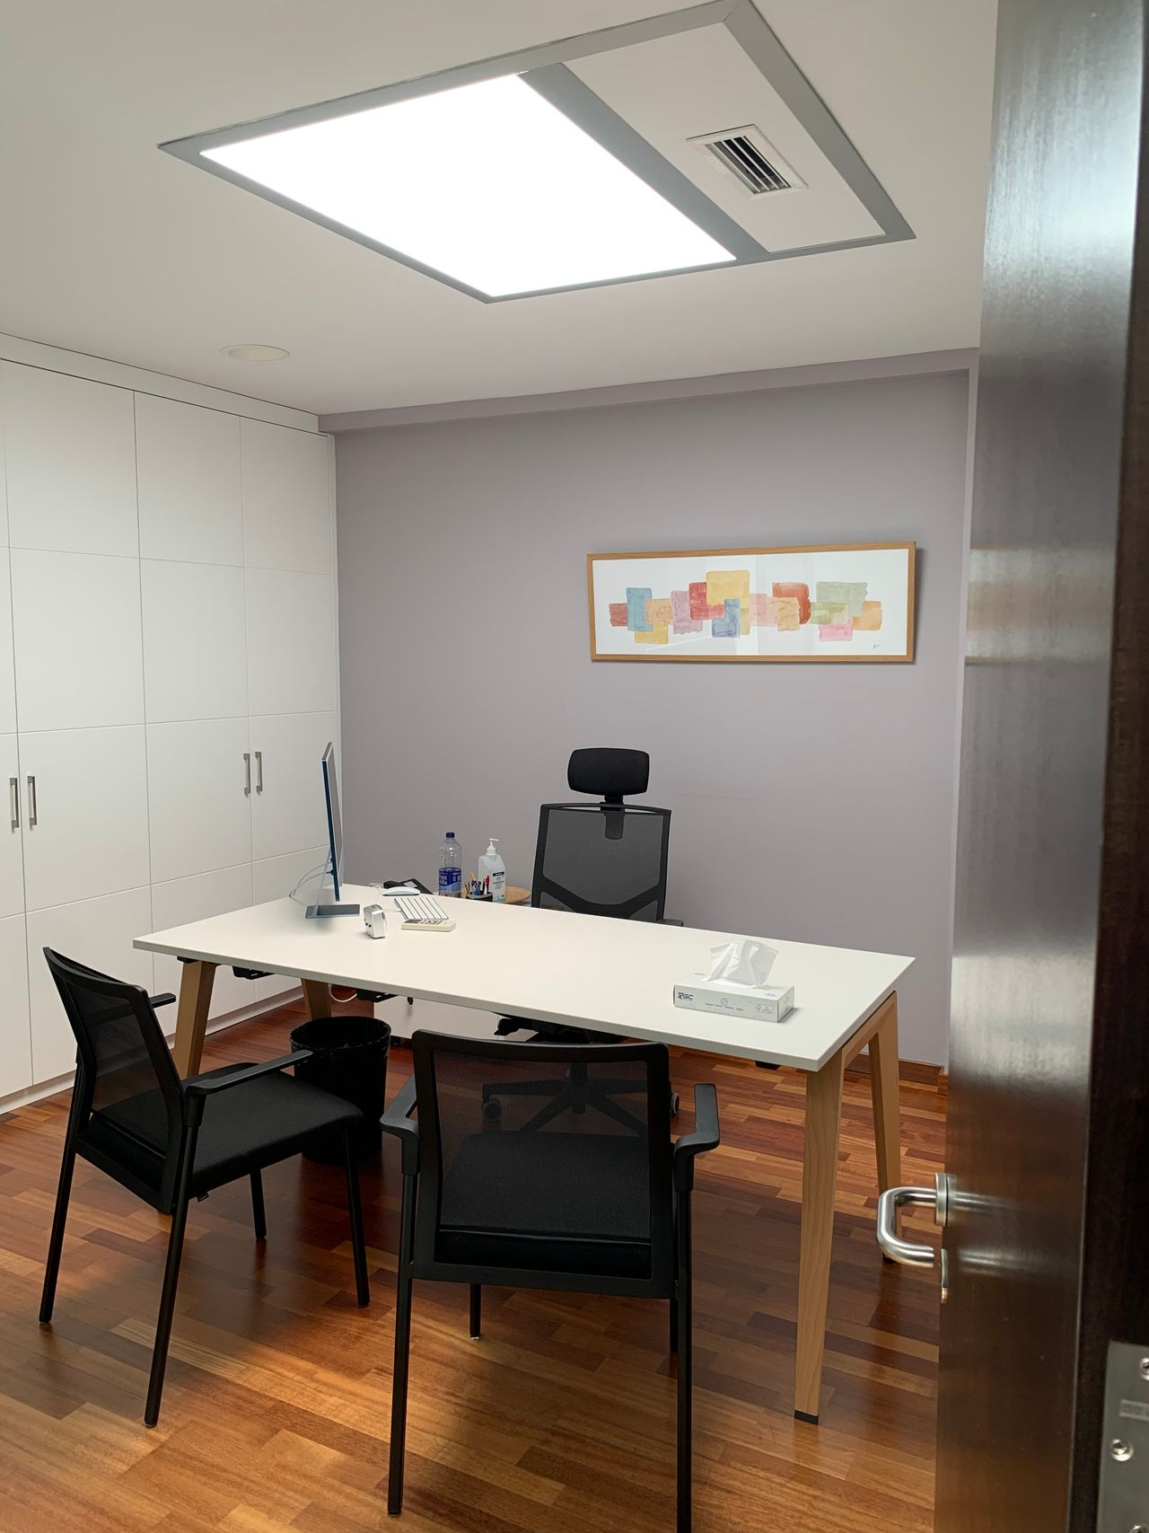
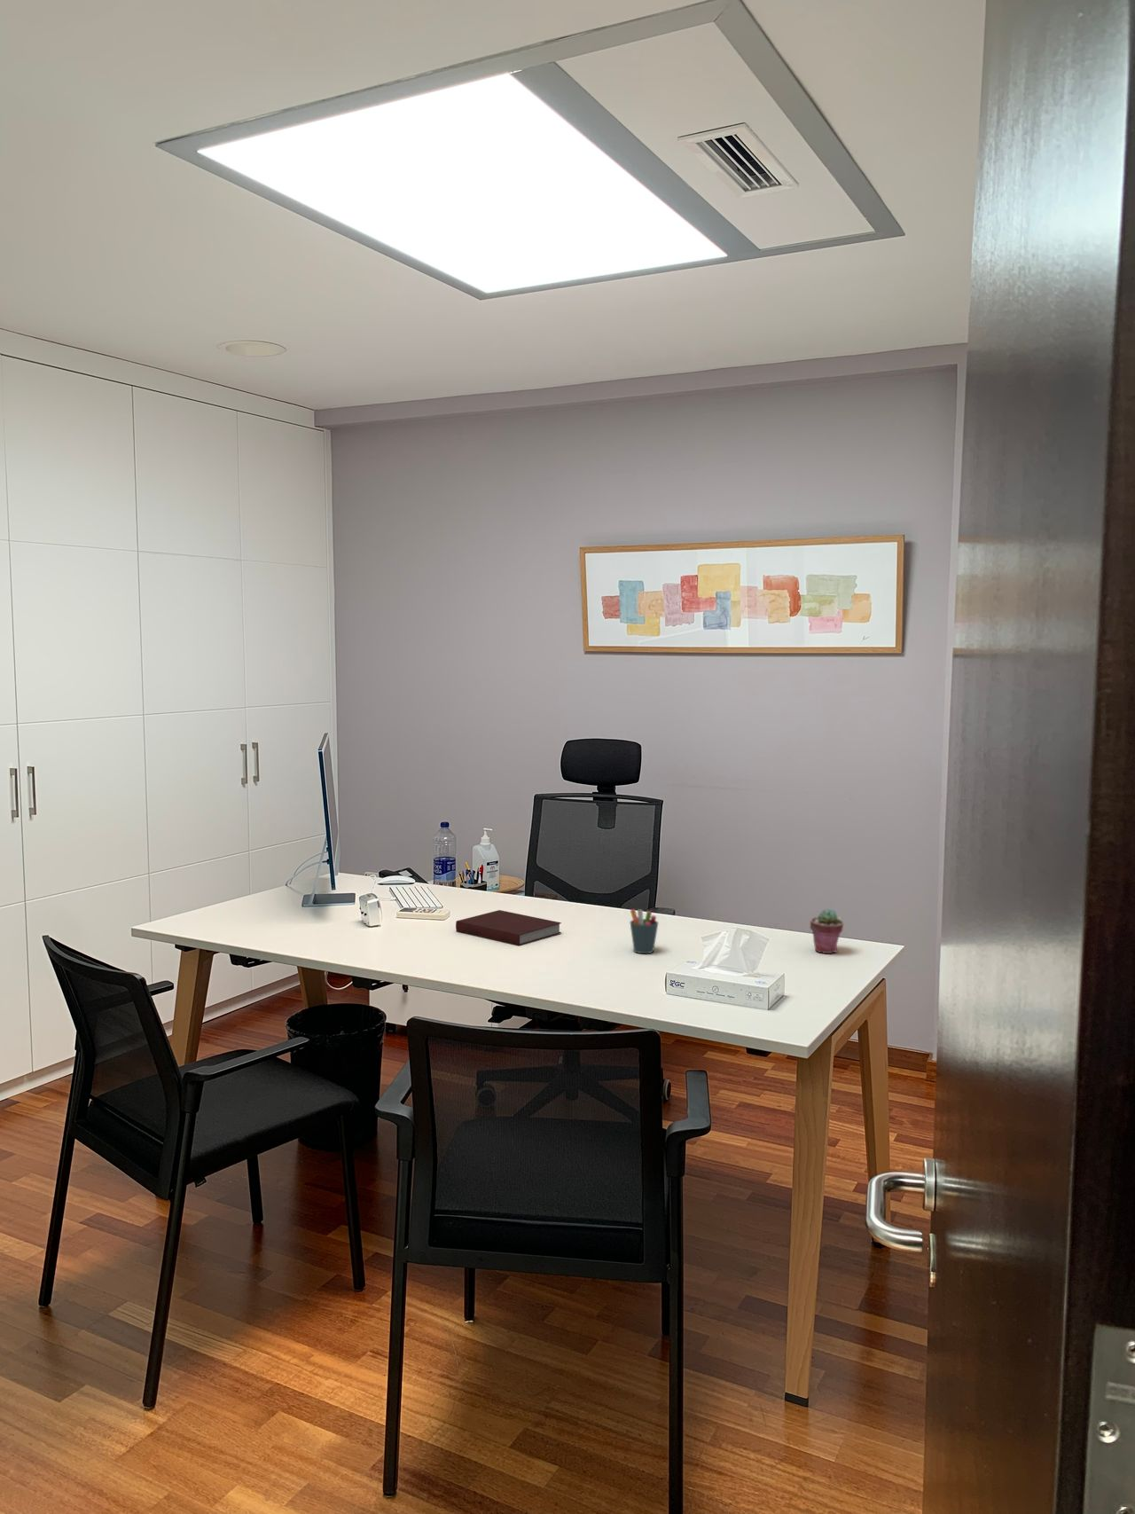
+ pen holder [628,908,659,955]
+ potted succulent [808,908,844,955]
+ notebook [455,910,563,947]
